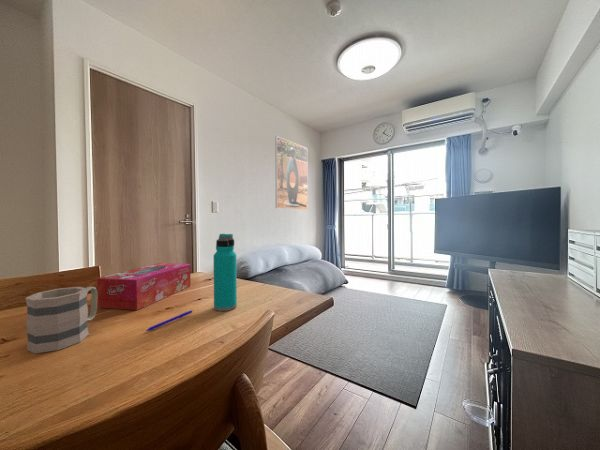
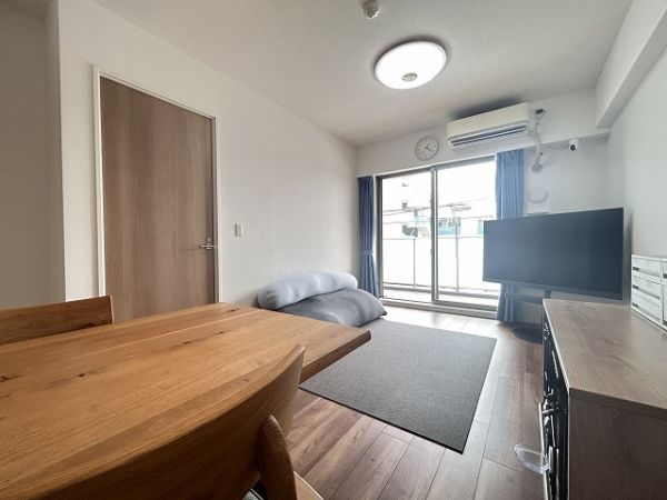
- pen [145,309,193,332]
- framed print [274,135,309,211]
- tissue box [96,262,191,311]
- mug [25,286,98,354]
- water bottle [213,233,238,312]
